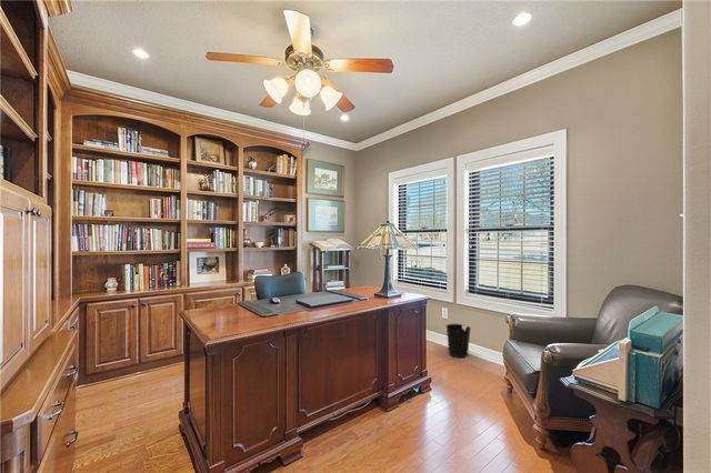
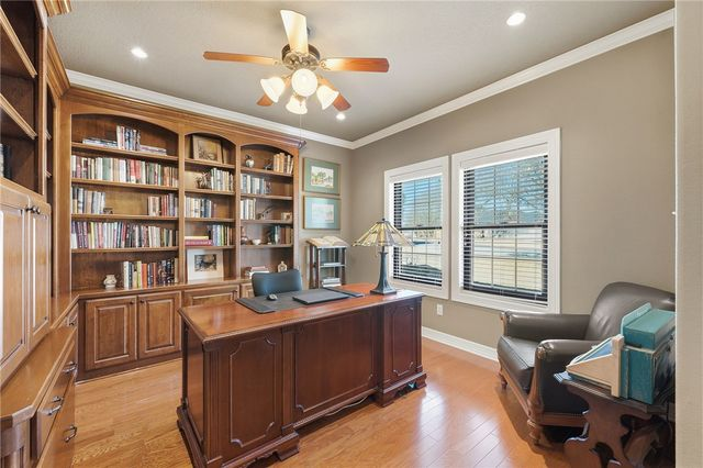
- wastebasket [445,323,472,359]
